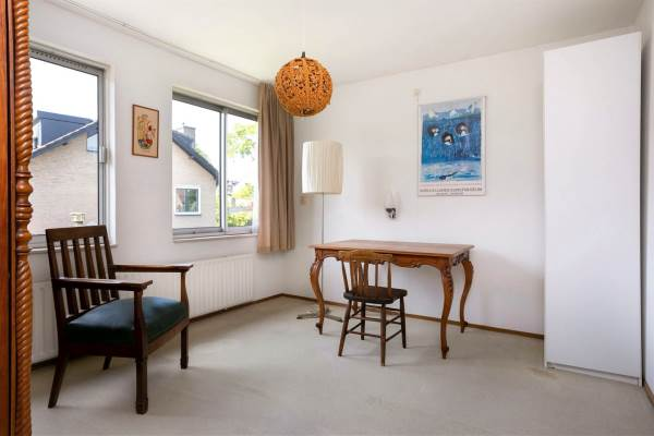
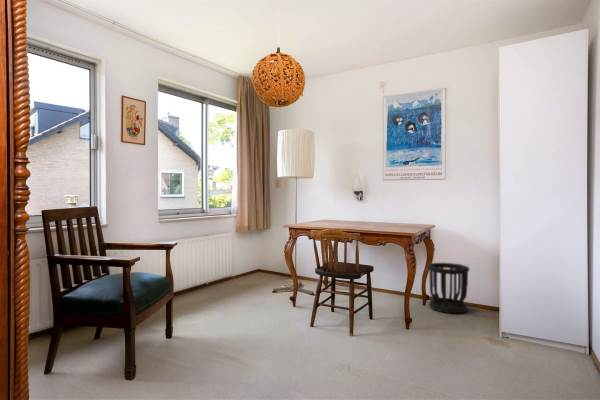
+ wastebasket [426,262,471,314]
